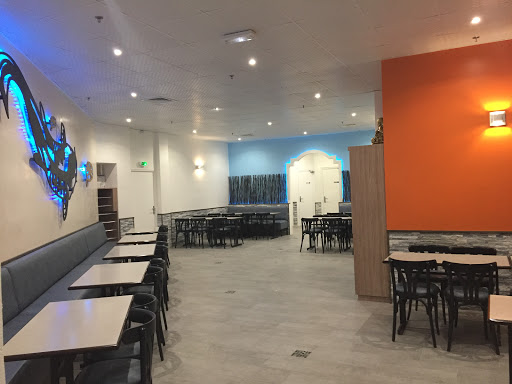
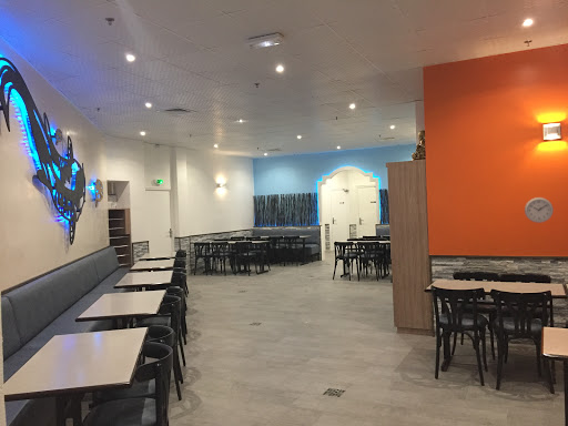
+ wall clock [524,196,555,224]
